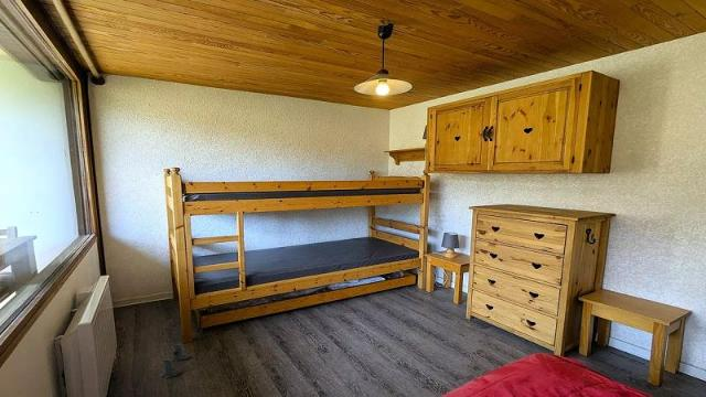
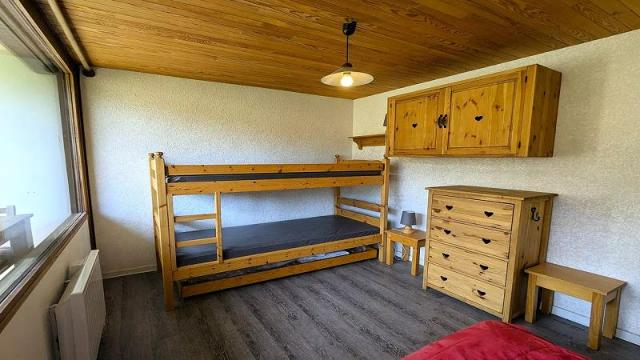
- boots [158,343,191,379]
